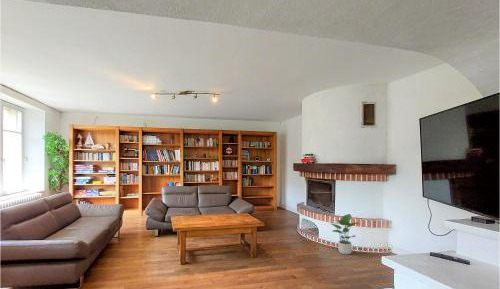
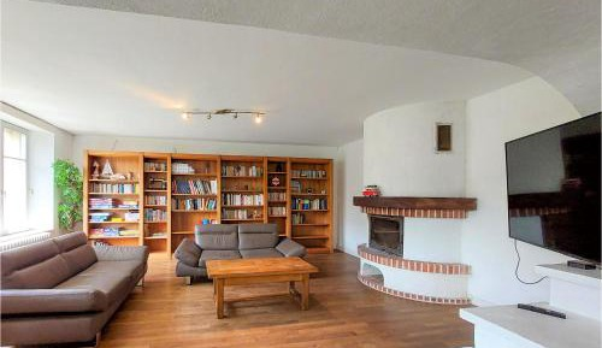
- potted plant [329,213,361,255]
